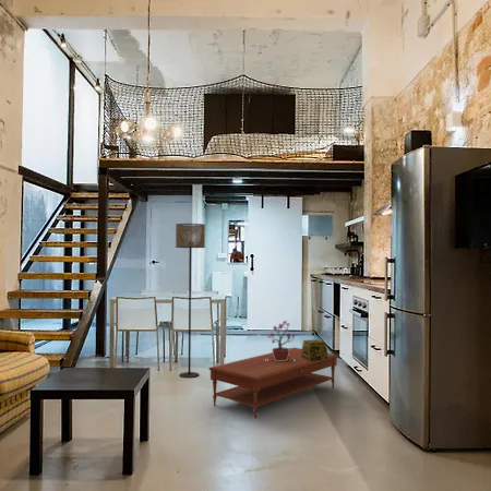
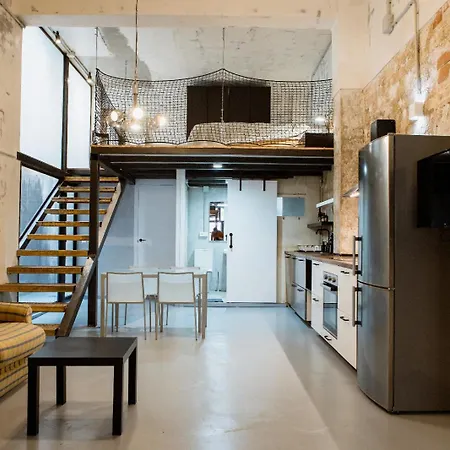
- floor lamp [175,223,206,379]
- potted plant [265,320,297,361]
- decorative box [301,338,328,361]
- coffee table [208,347,339,420]
